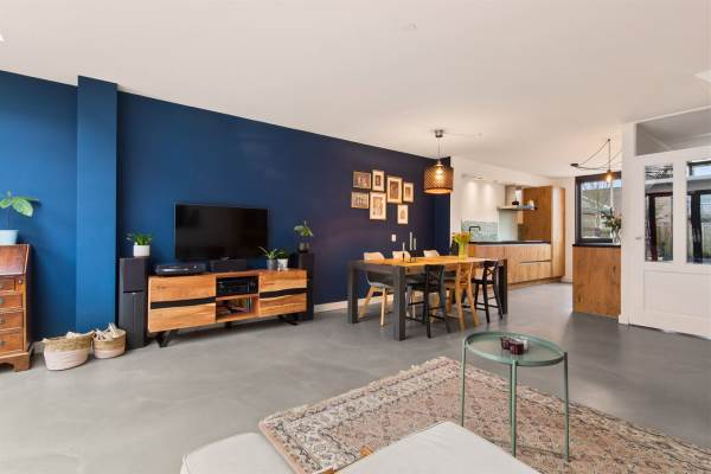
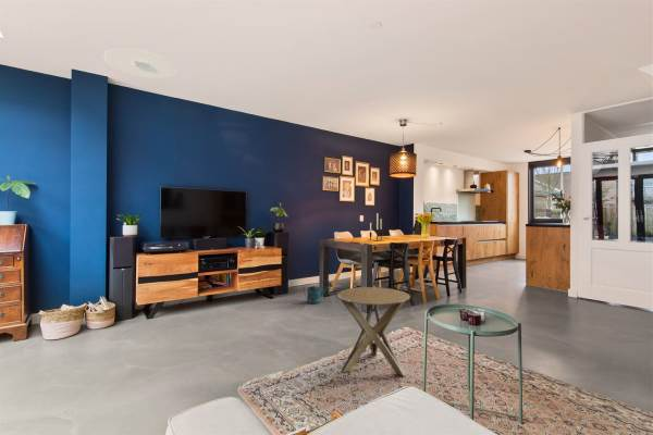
+ ceiling light [102,47,177,79]
+ watering can [303,281,334,304]
+ side table [335,286,411,377]
